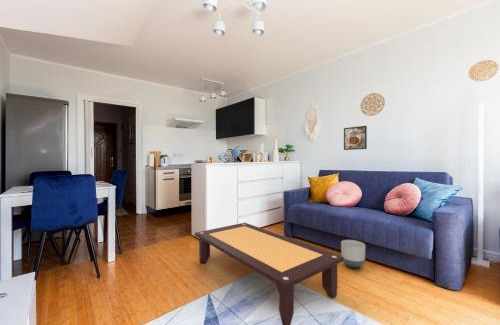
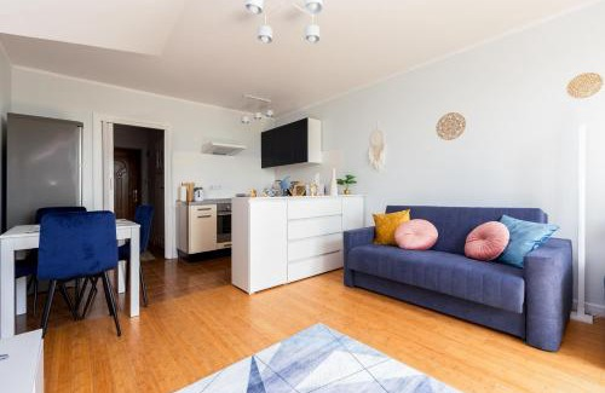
- coffee table [194,222,344,325]
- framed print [343,125,368,151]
- planter [340,239,366,269]
